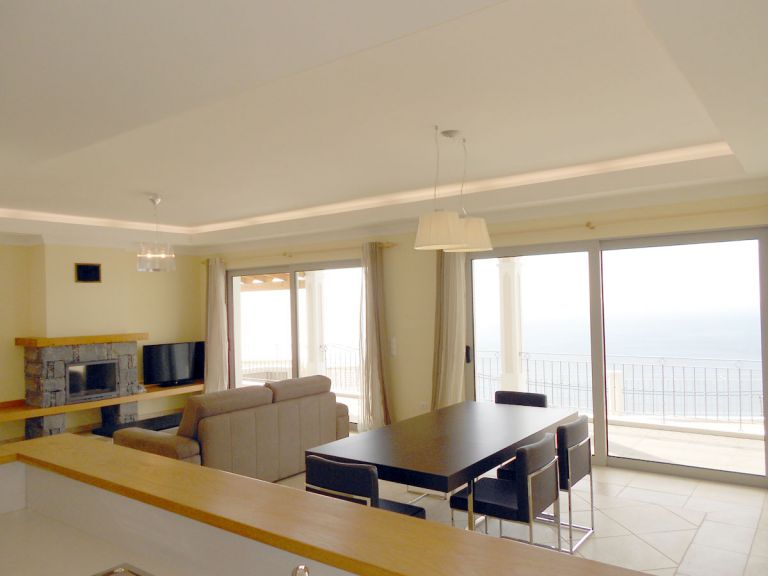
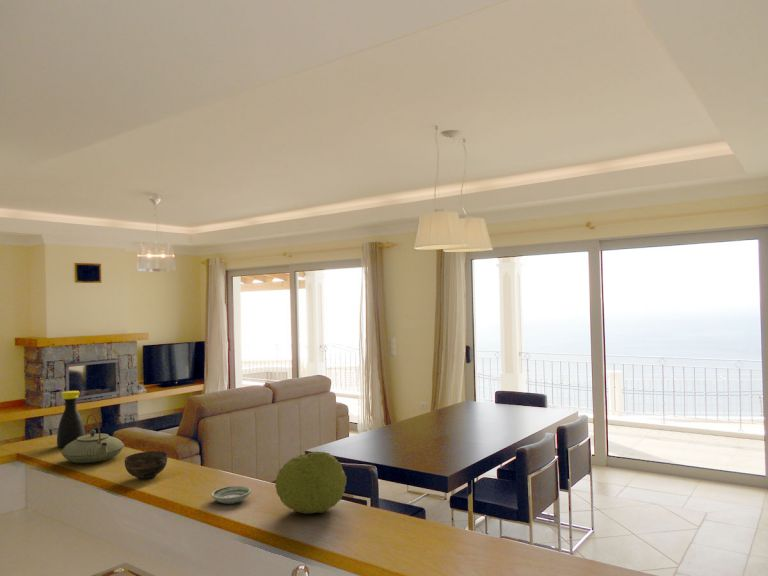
+ fruit [274,450,348,515]
+ cup [124,450,169,481]
+ bottle [56,390,86,449]
+ teapot [60,413,125,464]
+ saucer [210,485,252,505]
